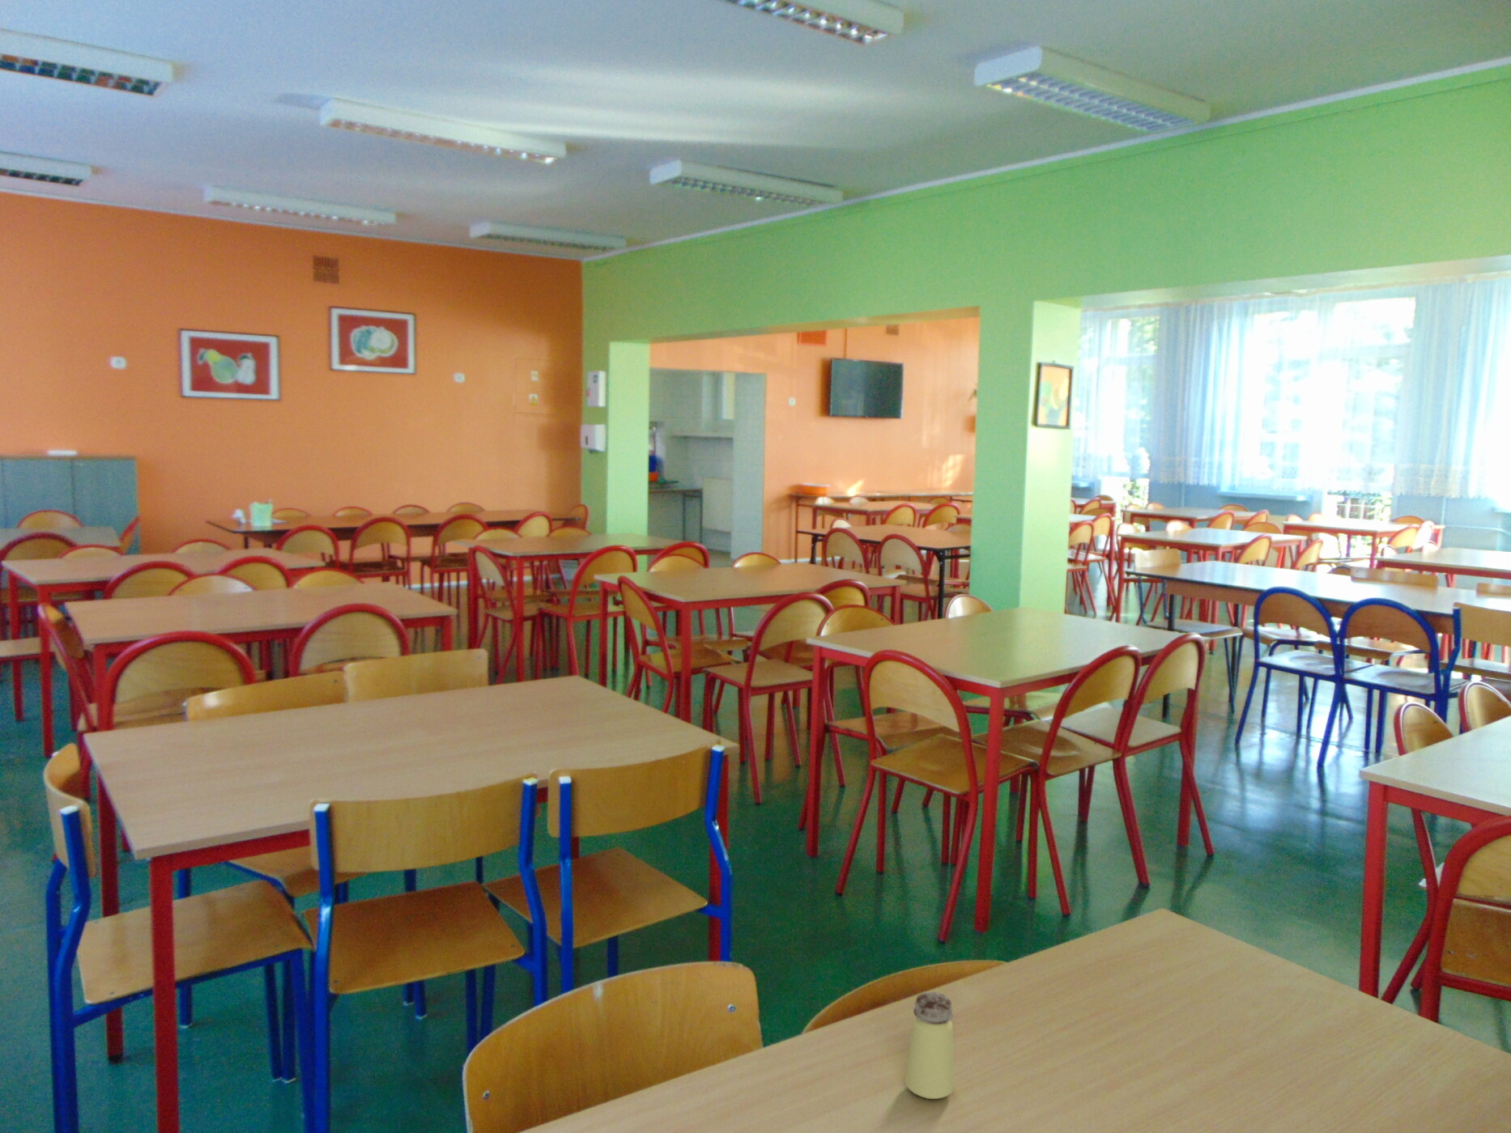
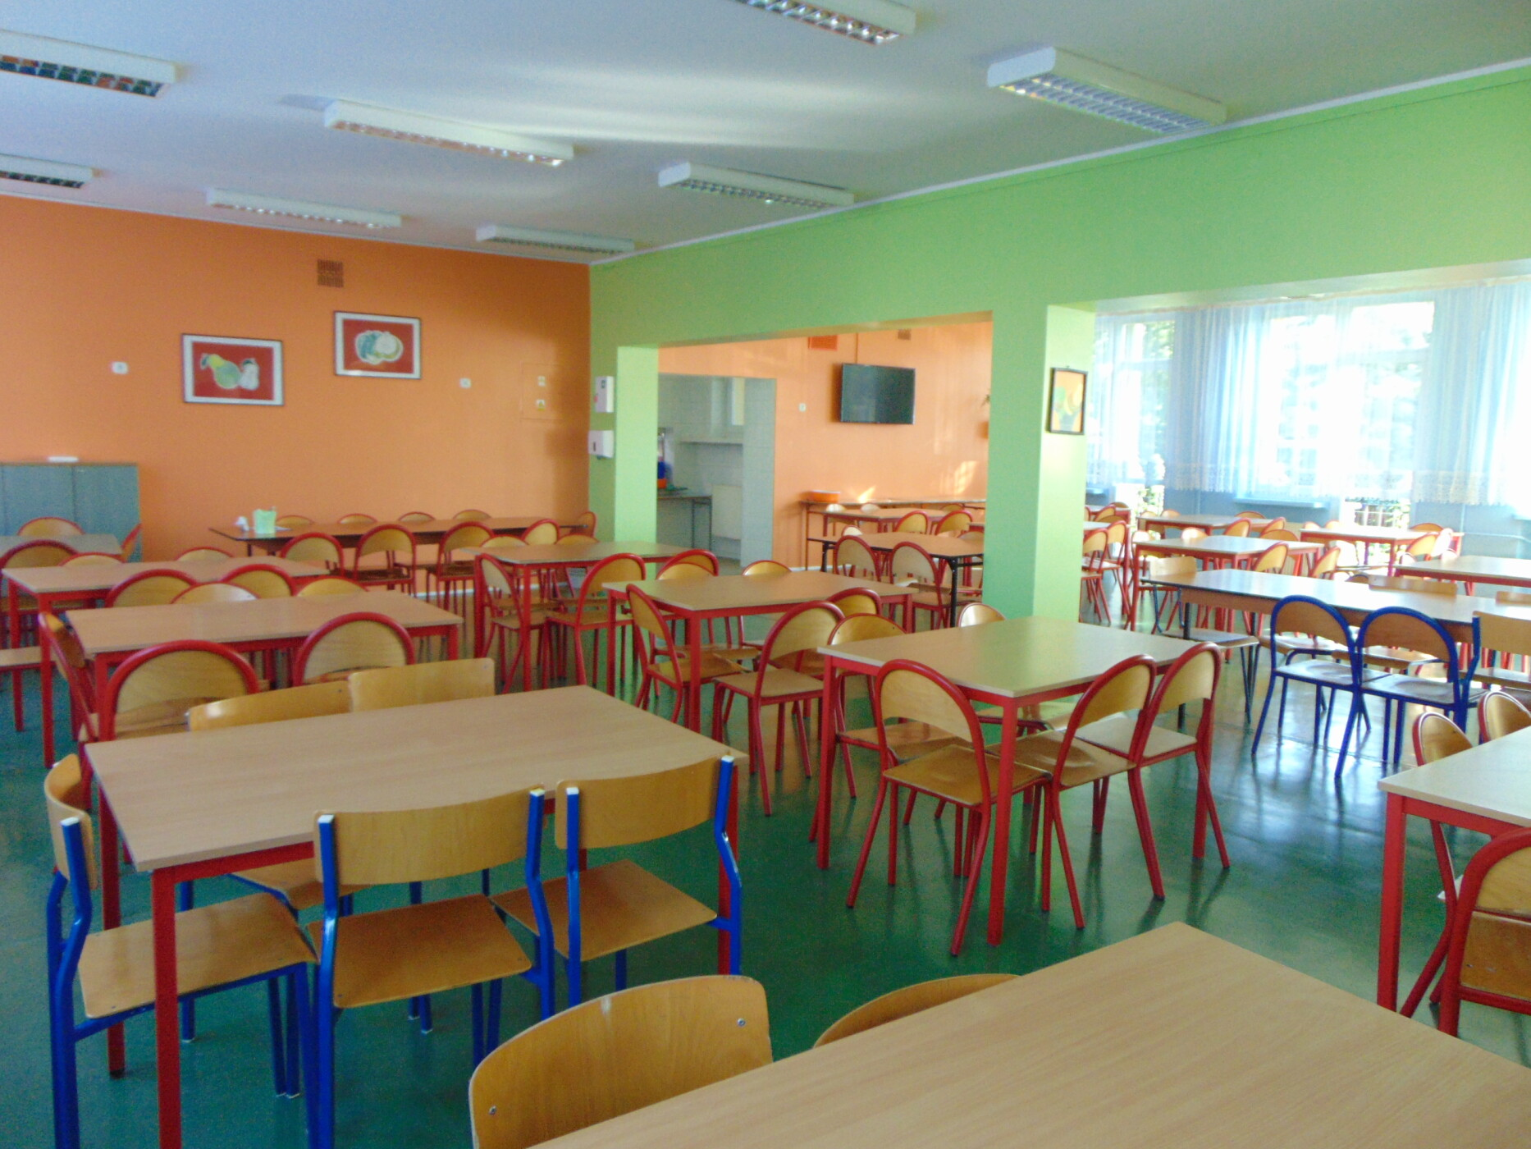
- saltshaker [905,991,955,1100]
